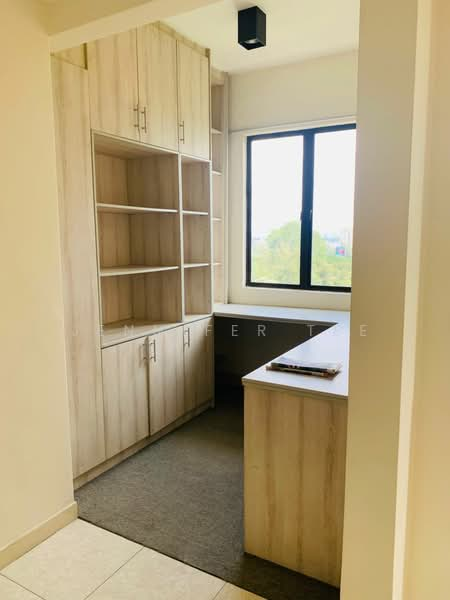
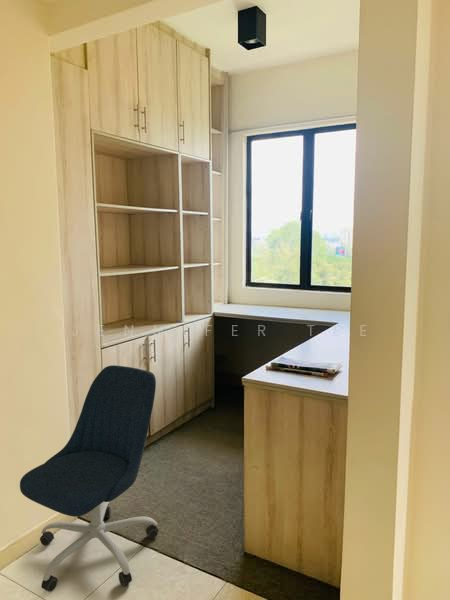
+ office chair [19,364,160,593]
